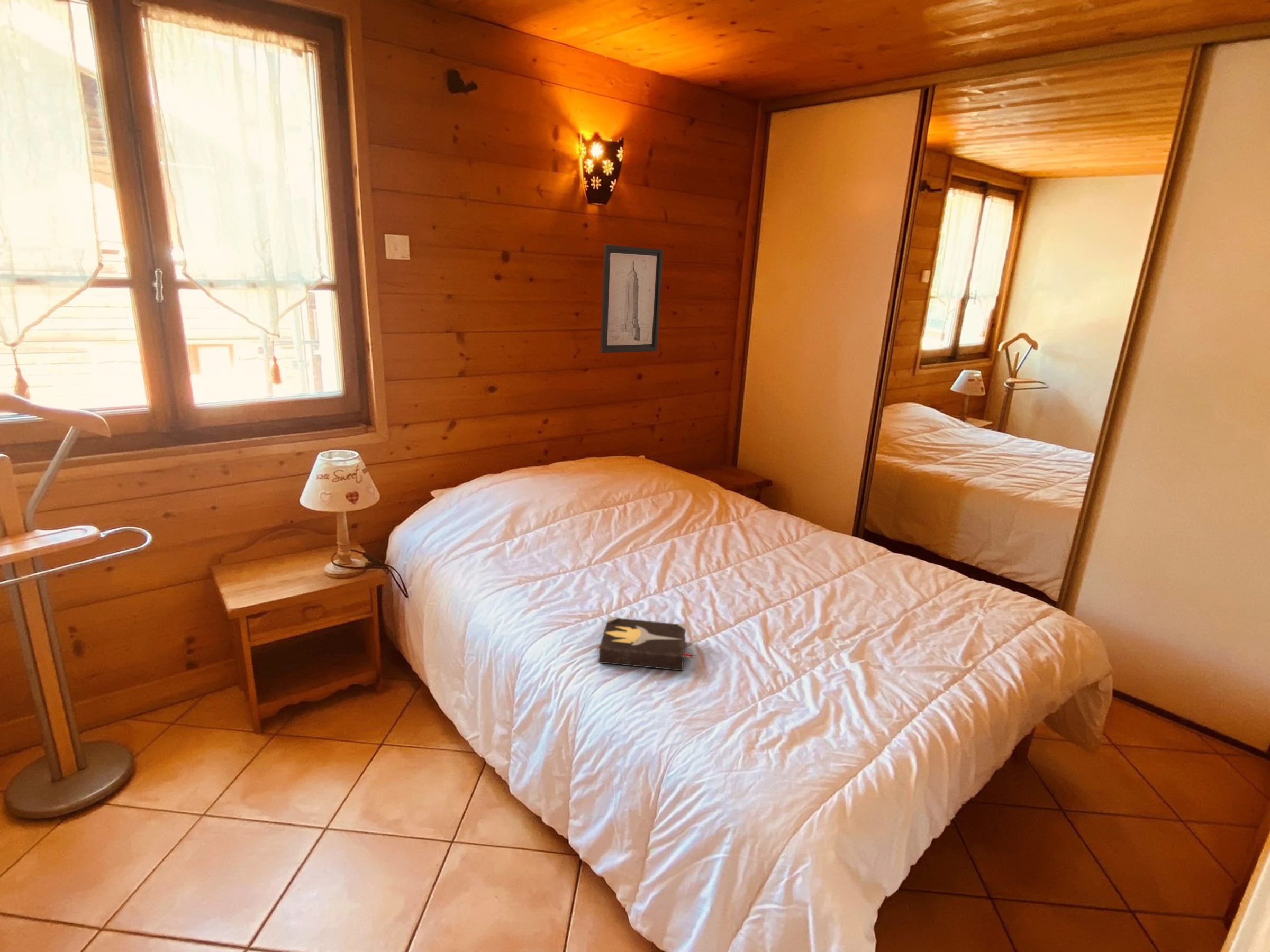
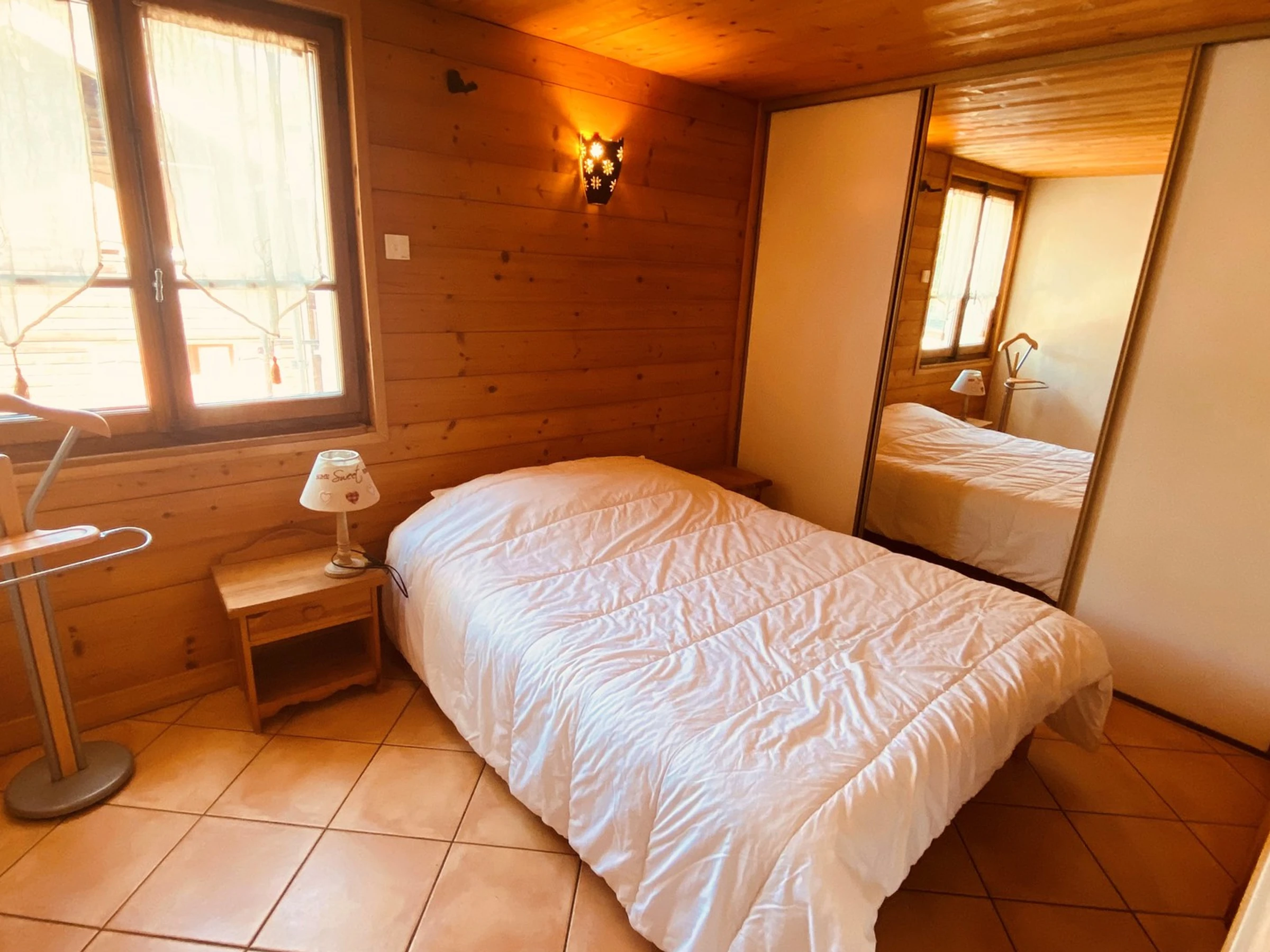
- hardback book [597,616,696,671]
- wall art [600,244,664,353]
